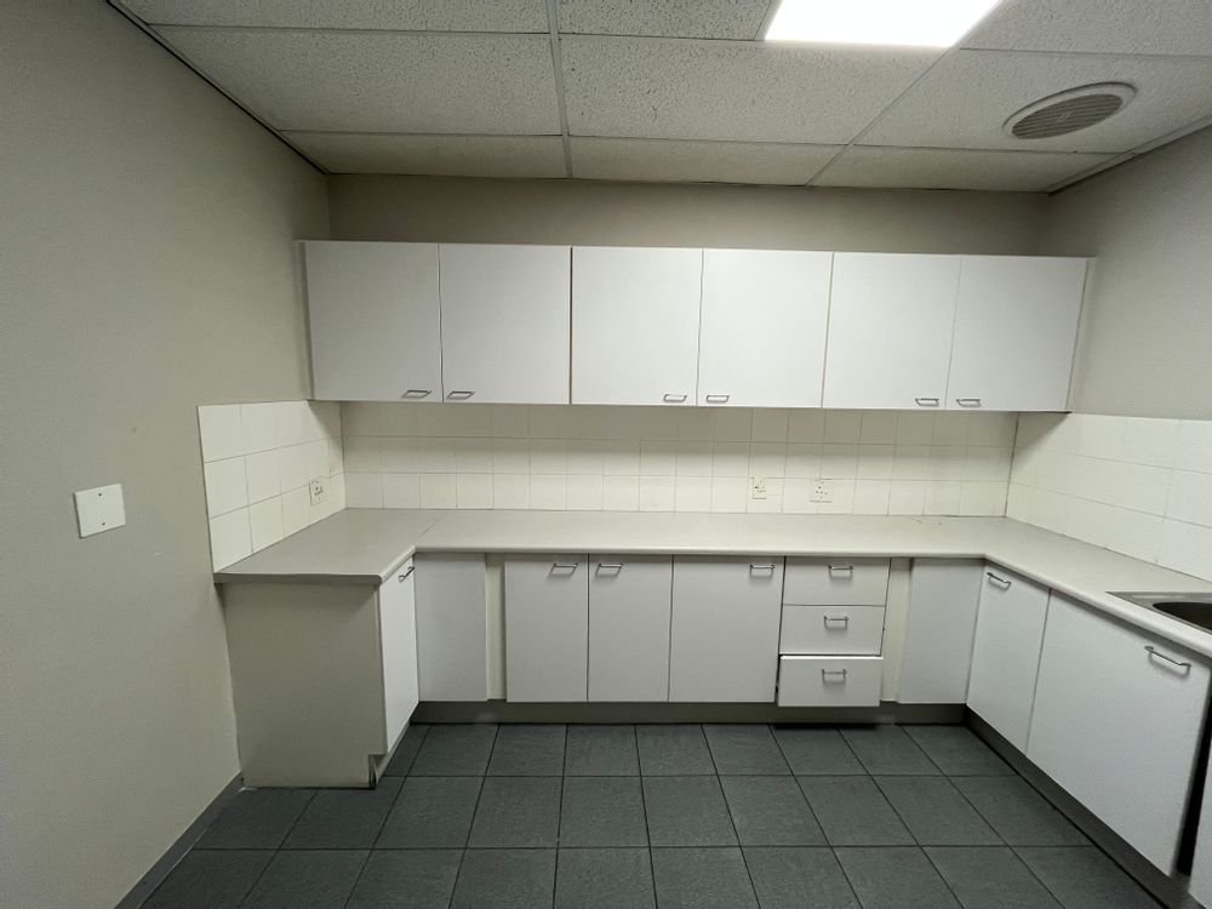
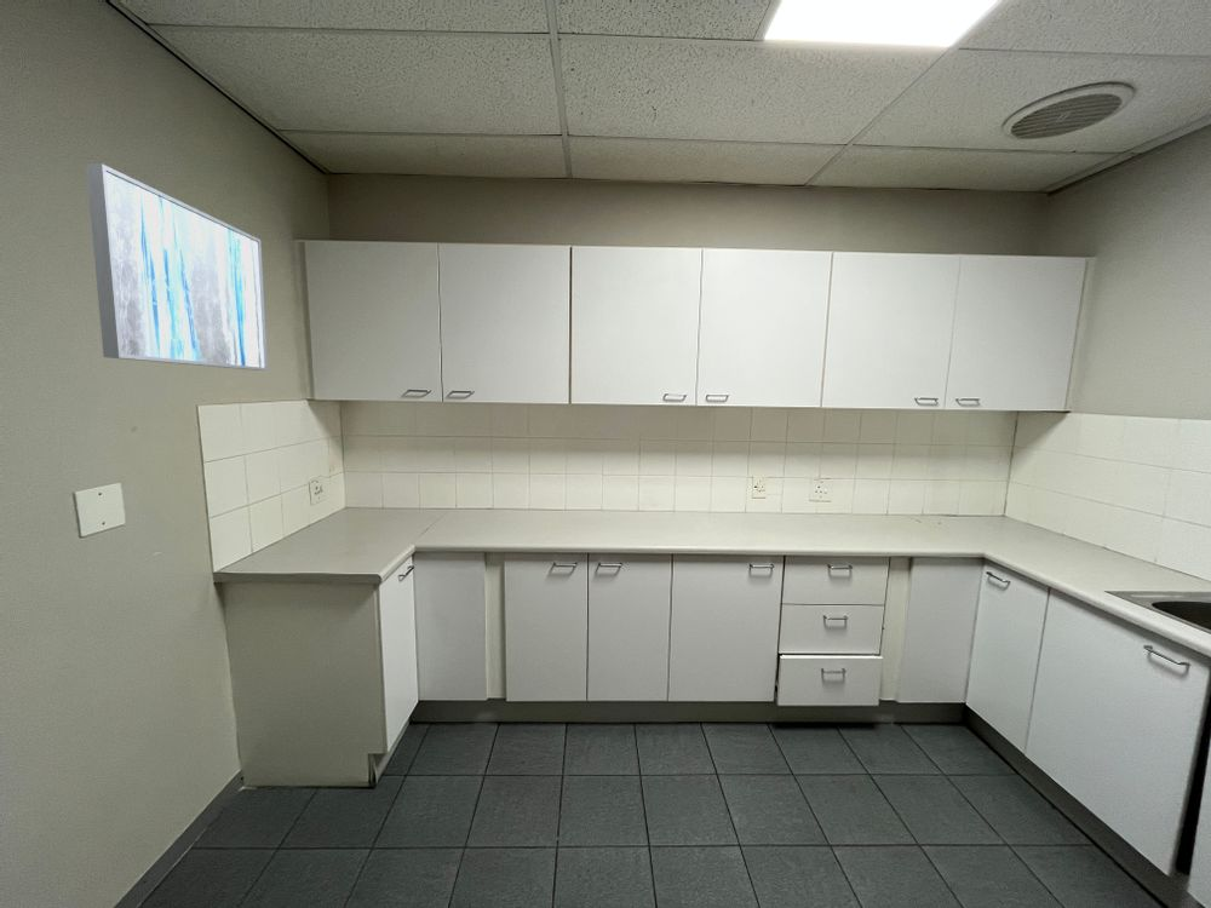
+ wall art [85,162,269,372]
